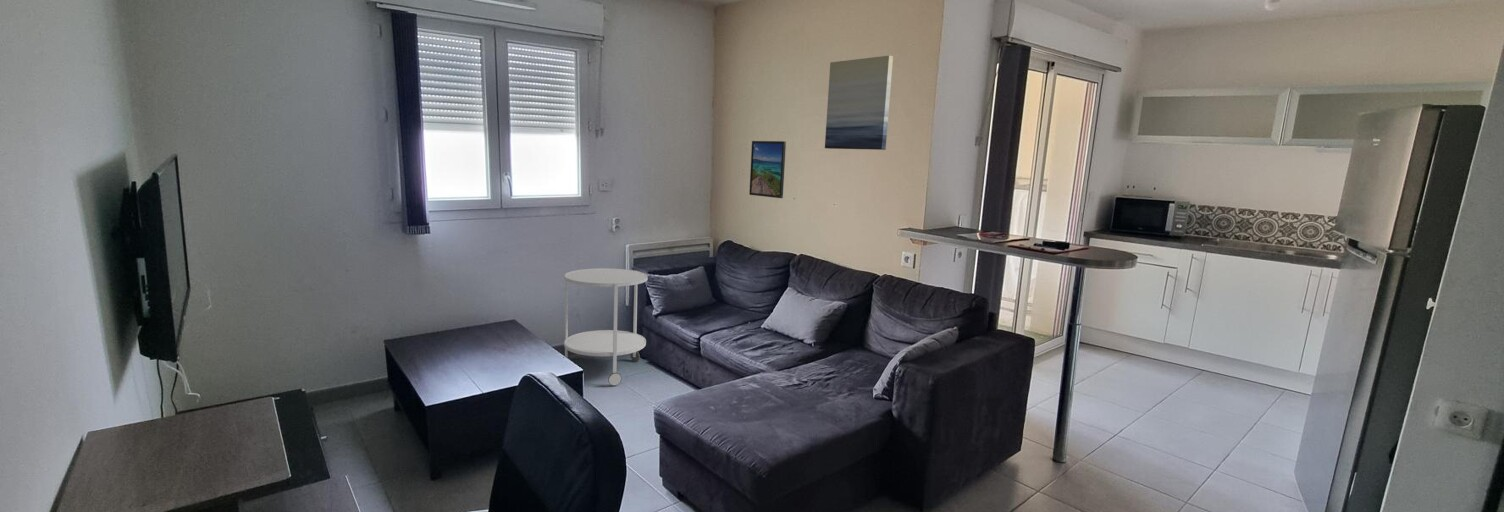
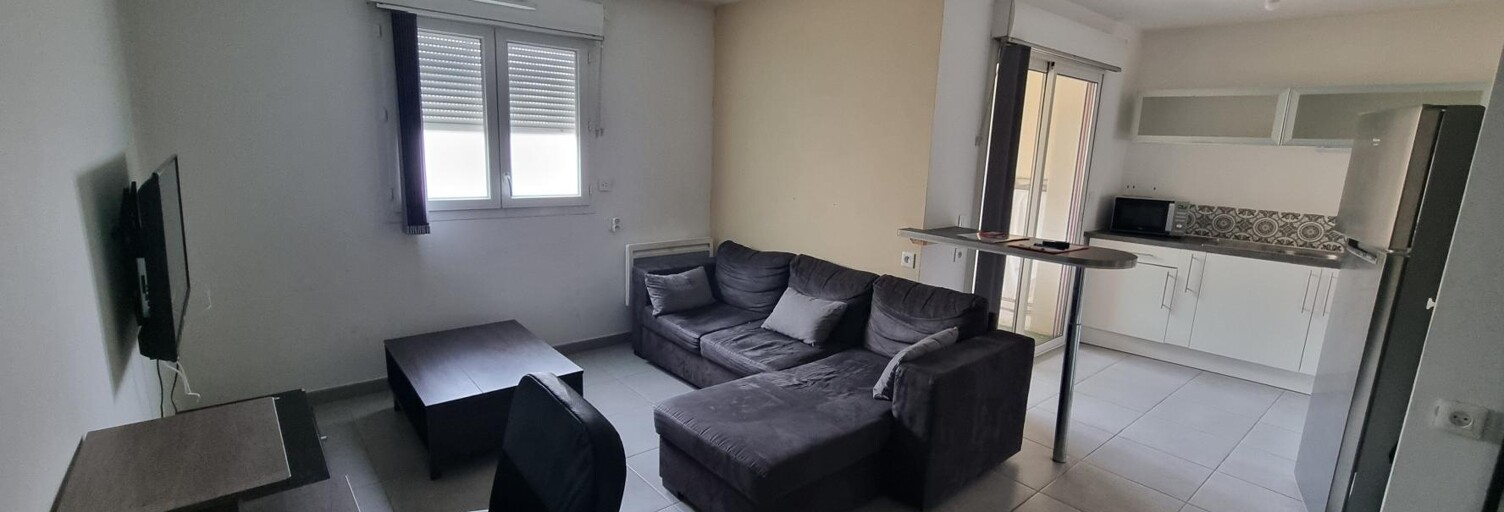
- side table [563,267,649,387]
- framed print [748,140,787,199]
- wall art [824,55,894,151]
